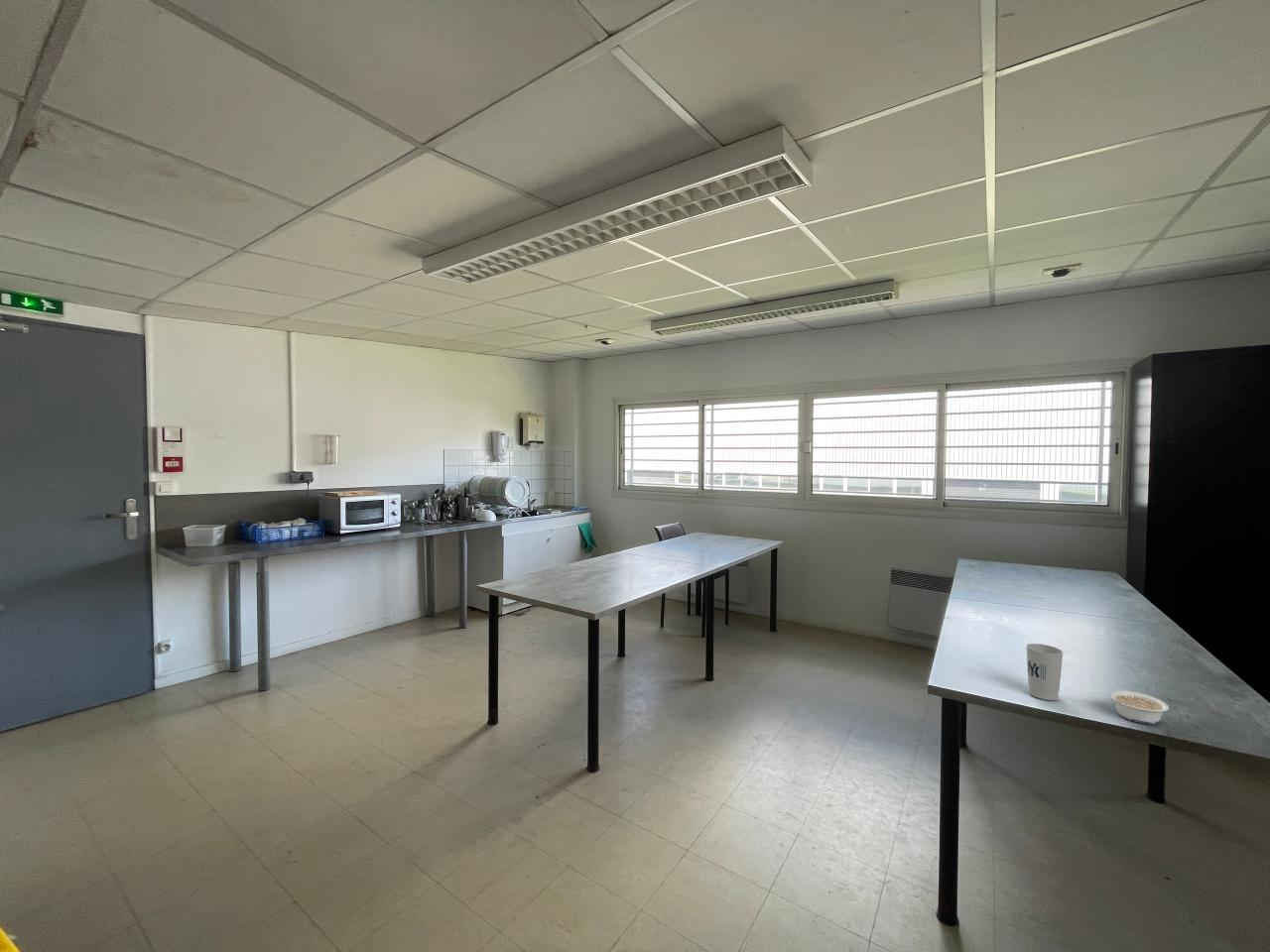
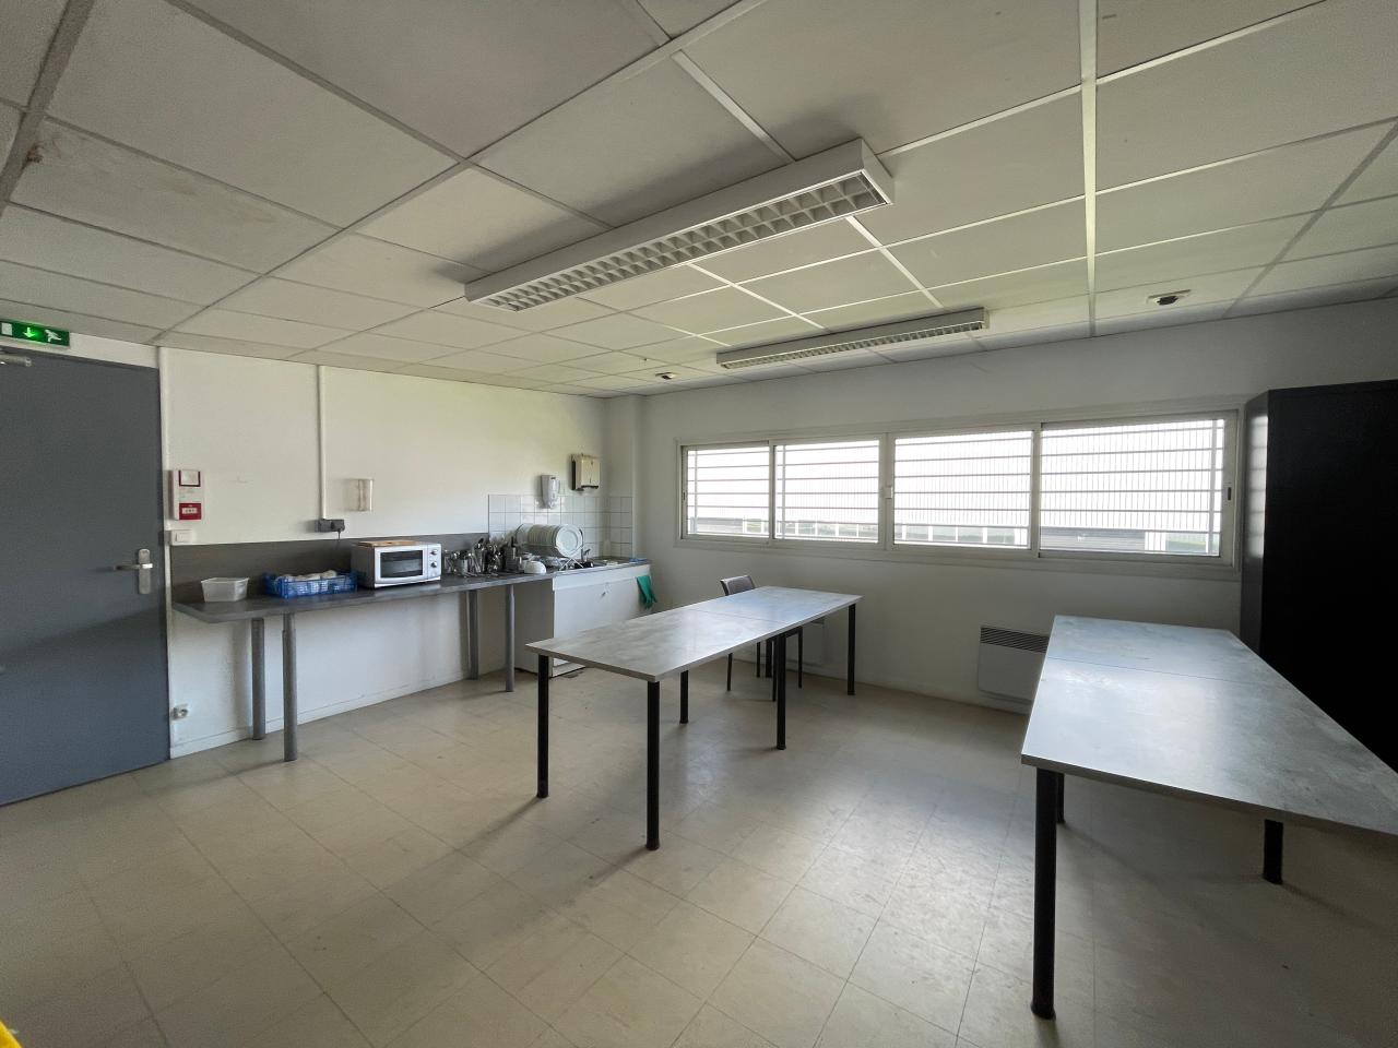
- legume [1108,689,1170,725]
- cup [1025,643,1065,701]
